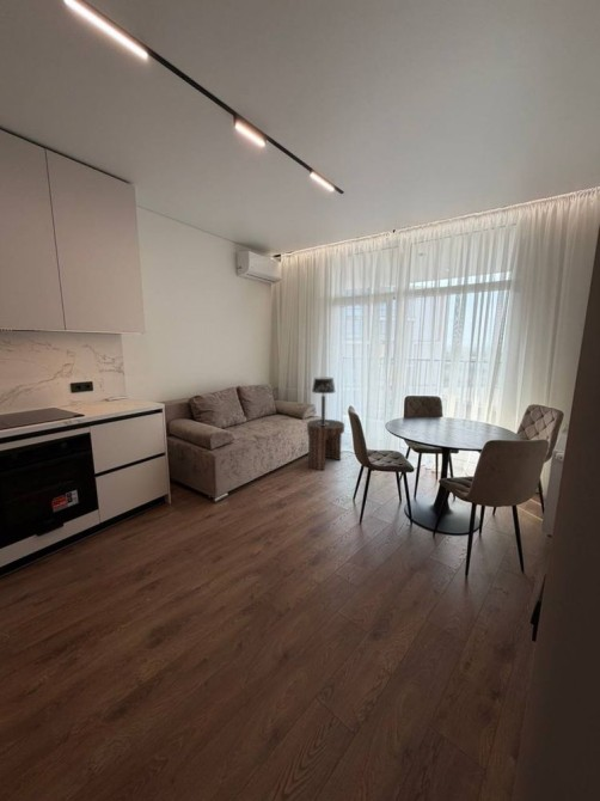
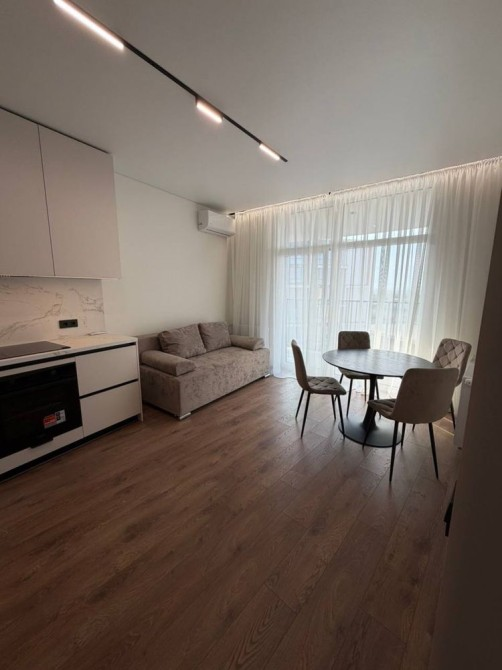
- table lamp [311,375,336,426]
- side table [306,418,345,471]
